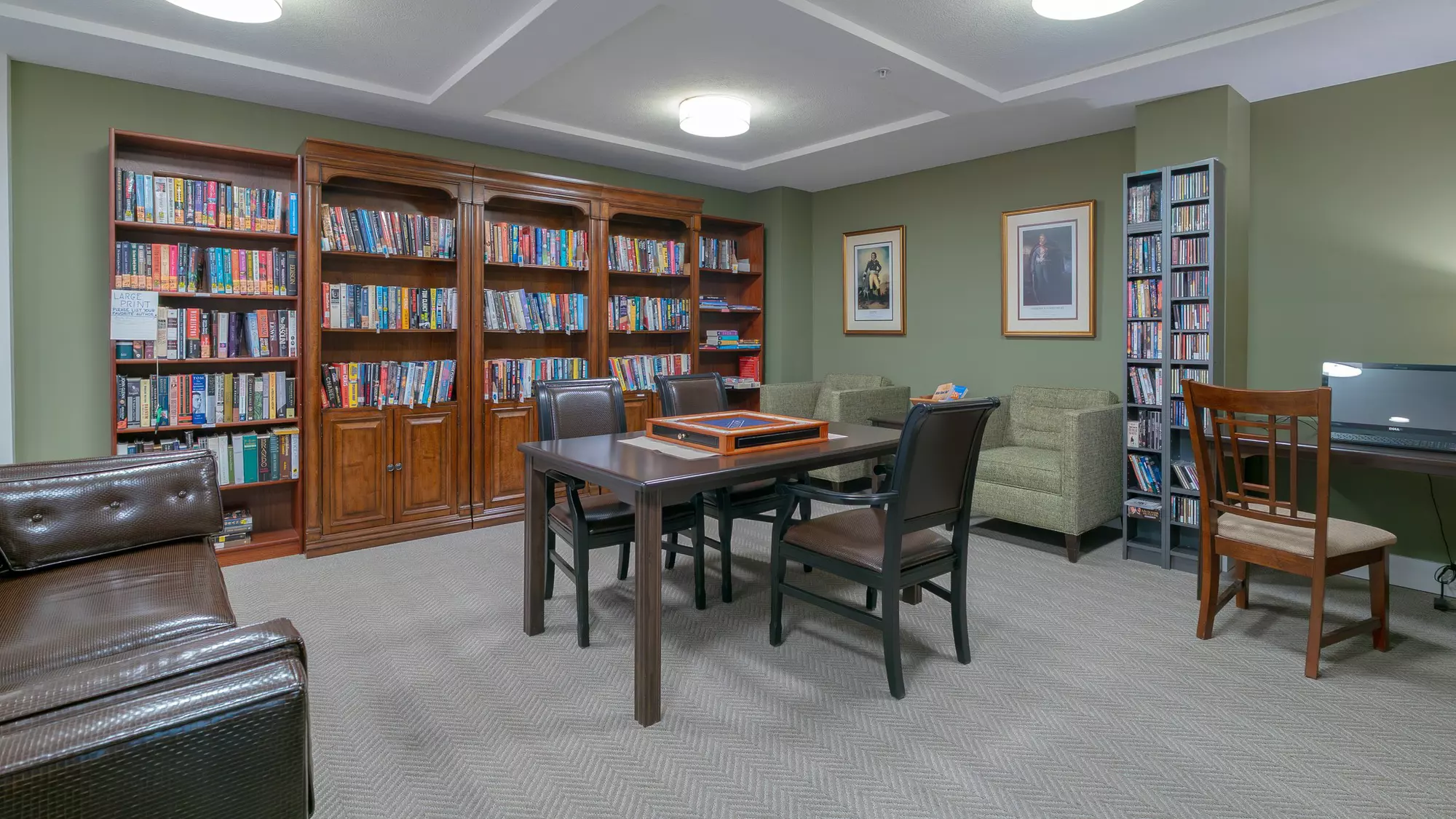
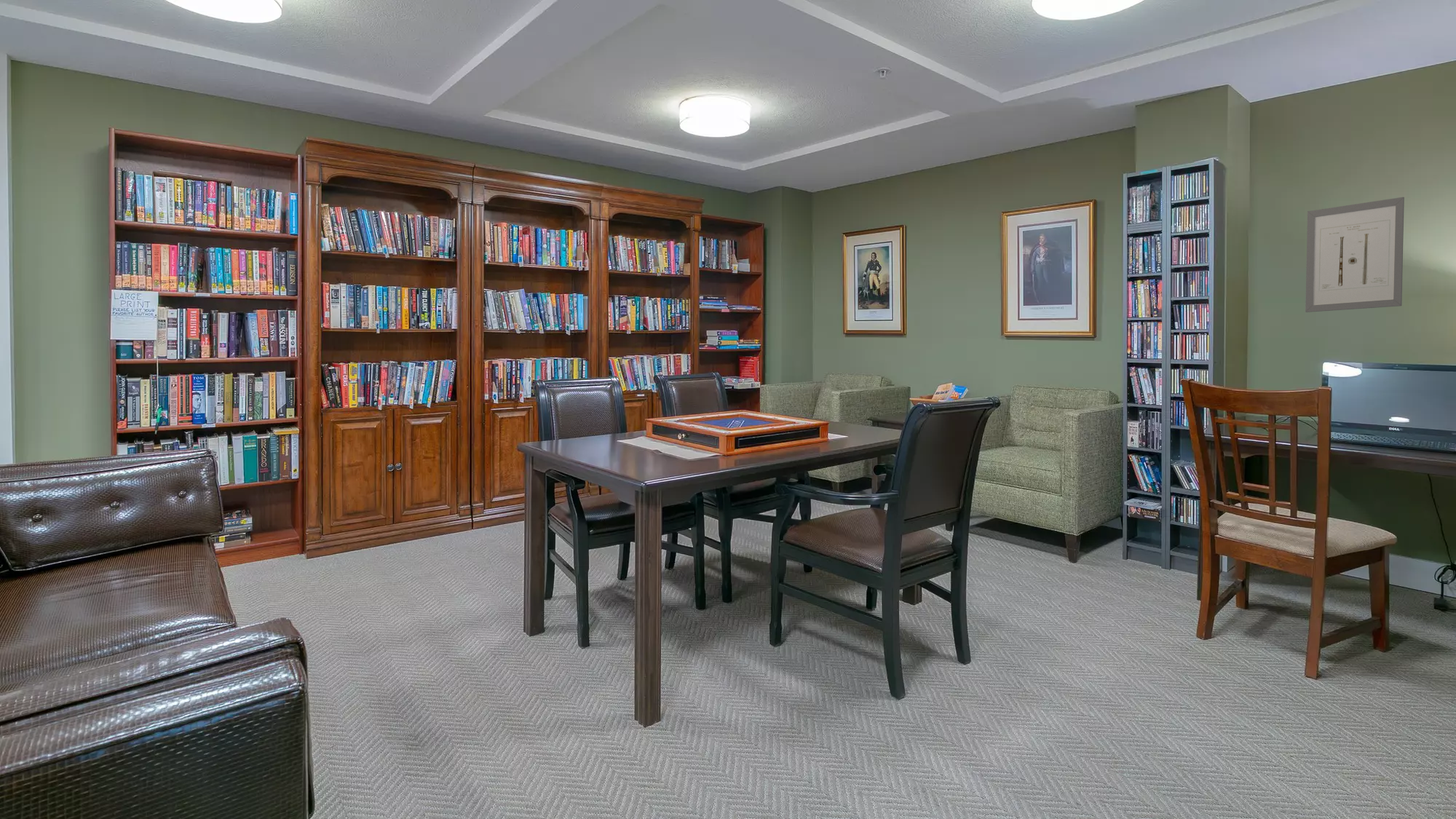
+ wall art [1305,197,1405,313]
